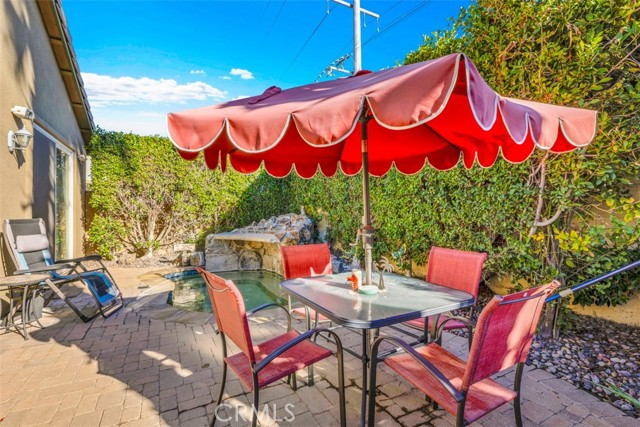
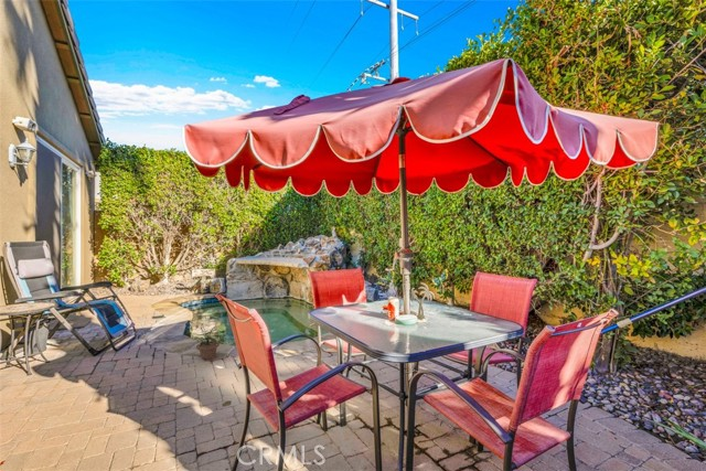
+ potted plant [193,323,221,361]
